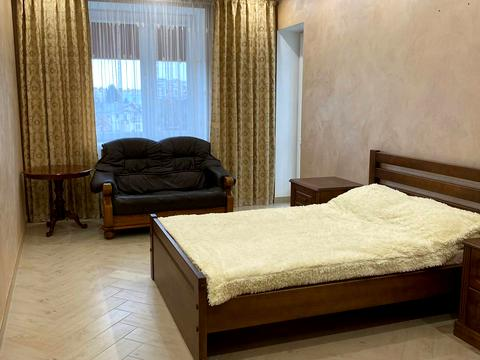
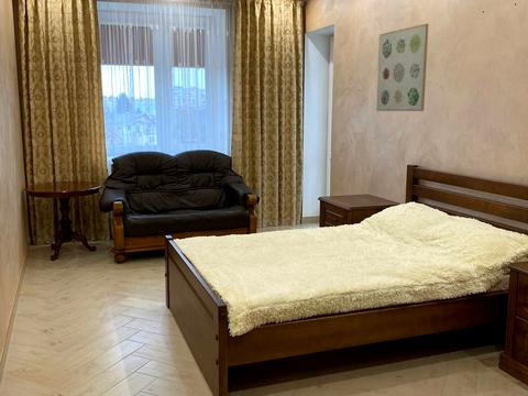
+ wall art [375,22,429,112]
